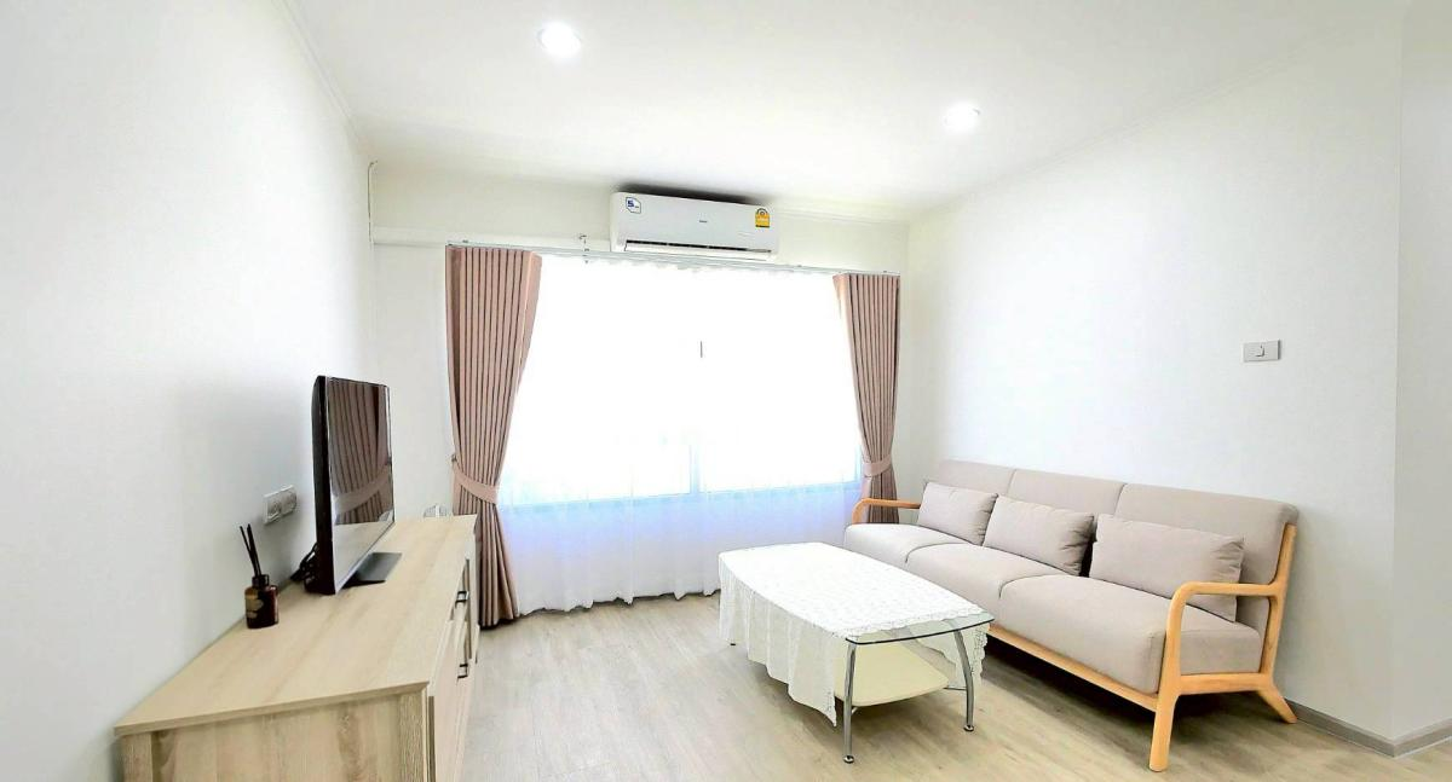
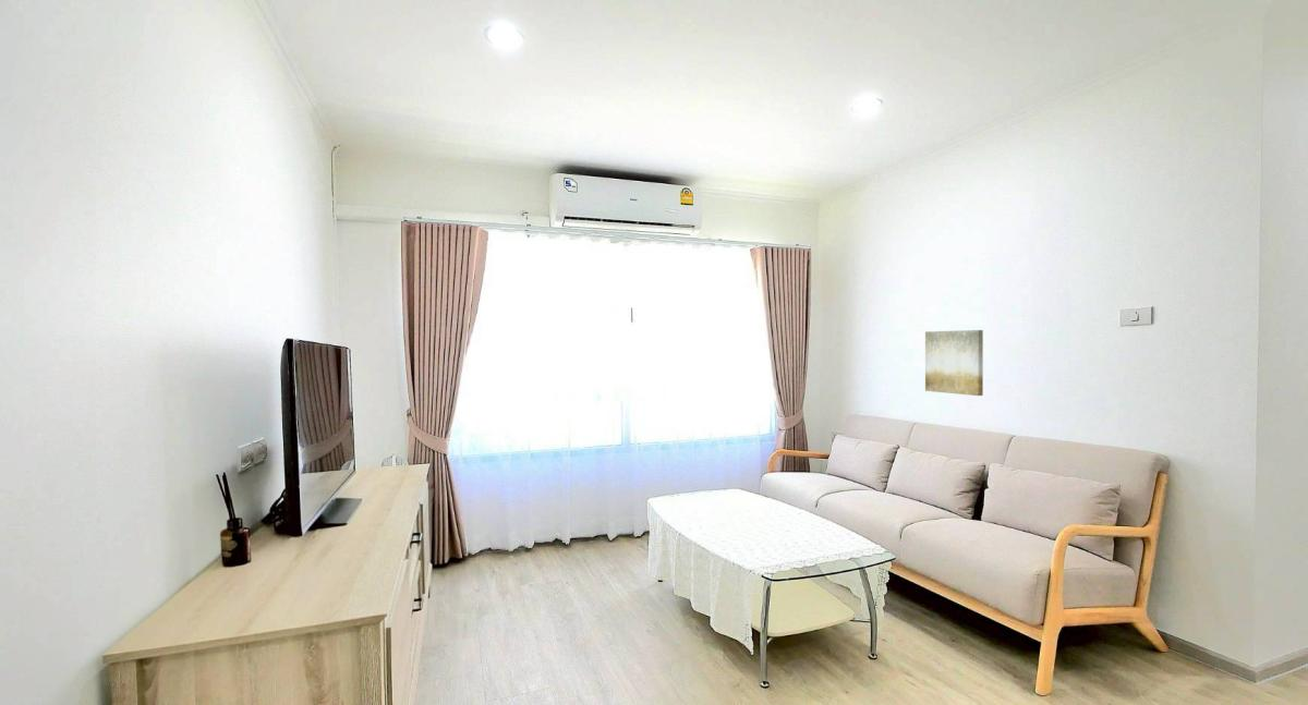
+ wall art [924,329,984,397]
